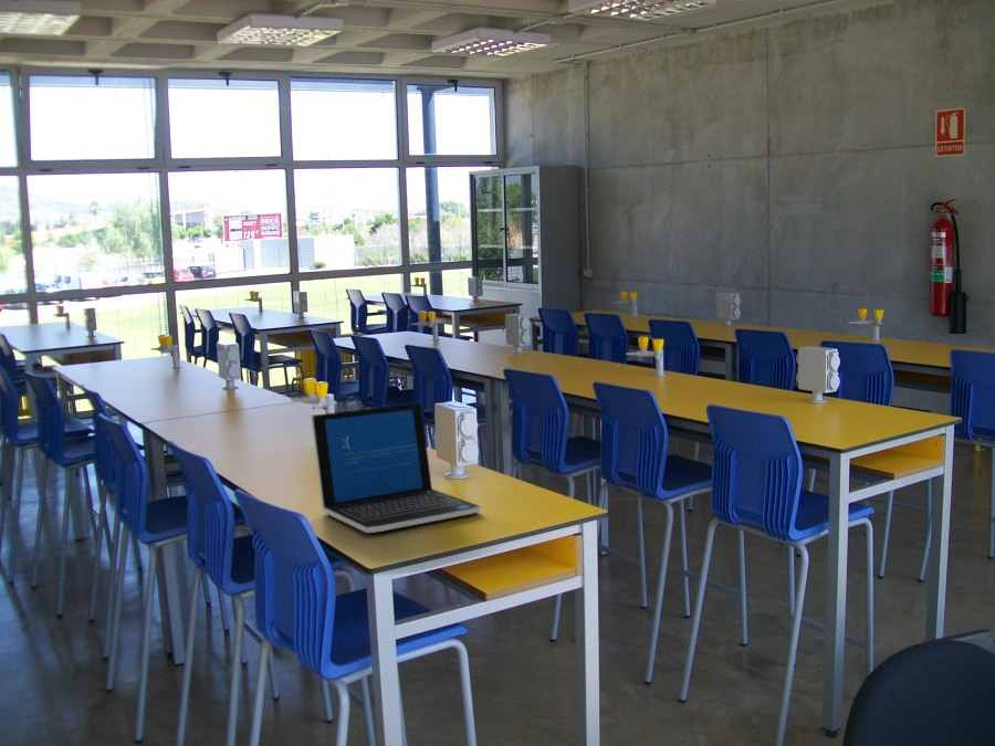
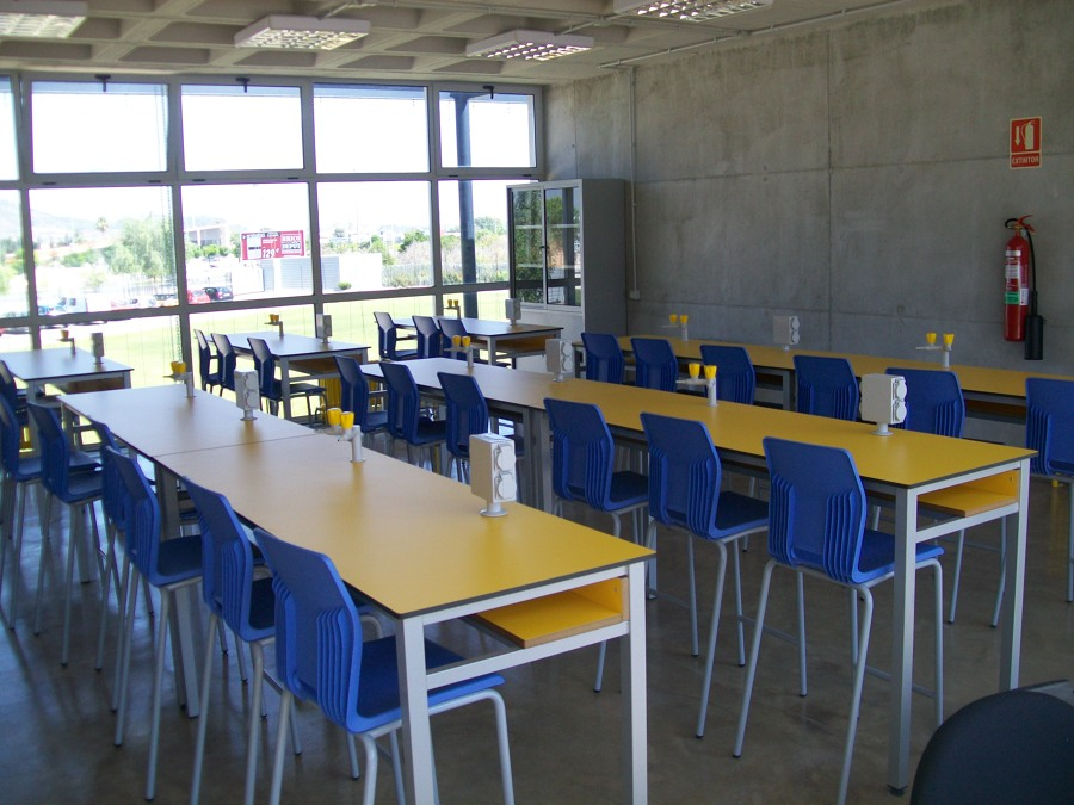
- laptop [310,402,482,534]
